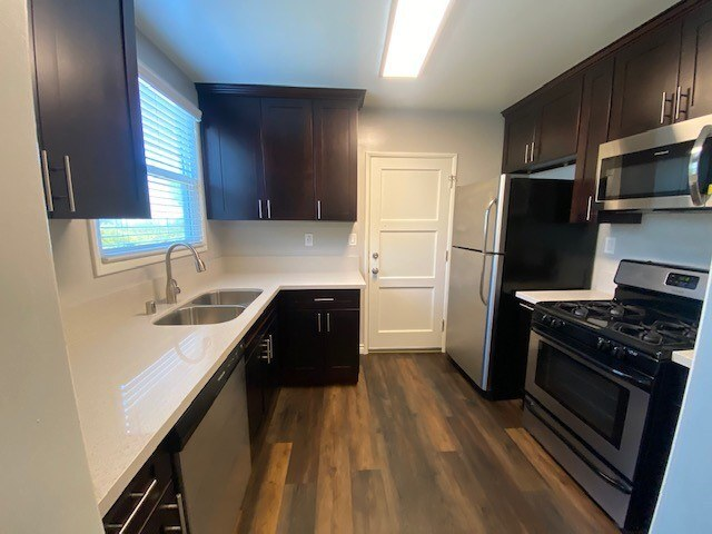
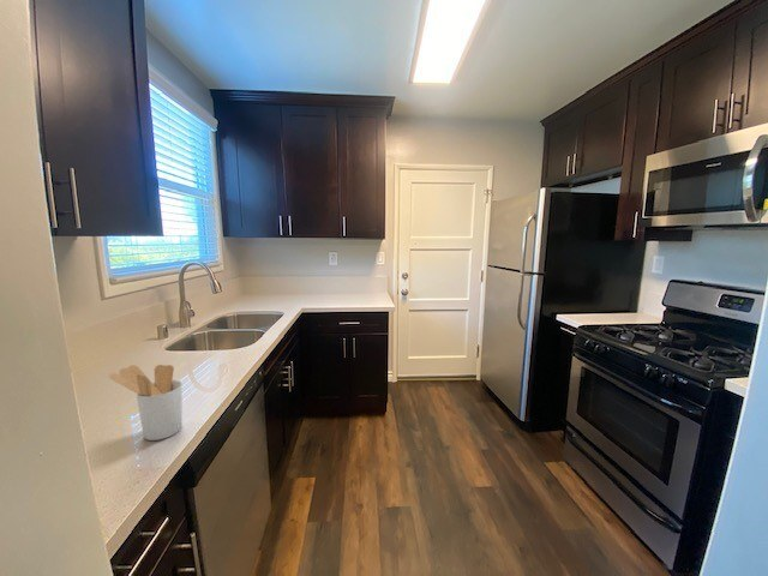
+ utensil holder [108,364,184,442]
